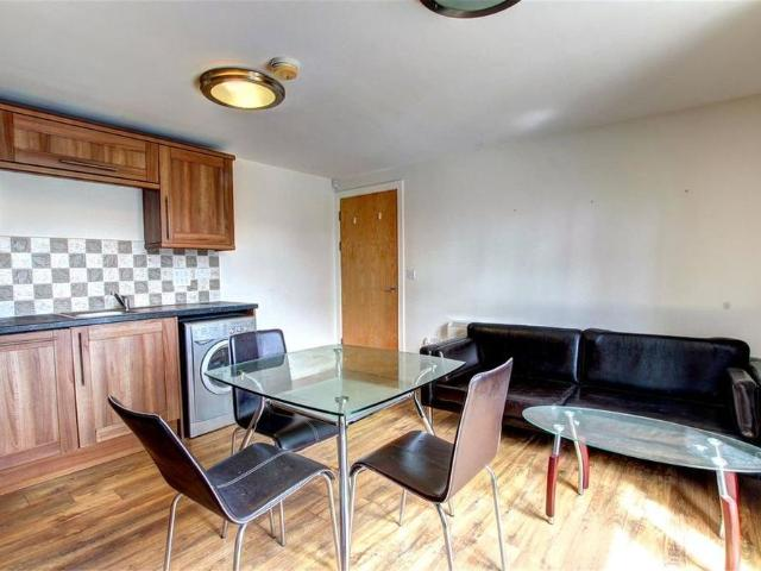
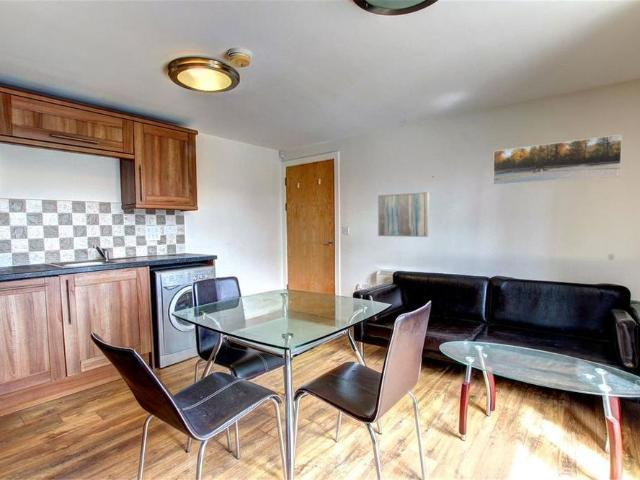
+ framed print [492,133,623,186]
+ wall art [377,191,430,238]
